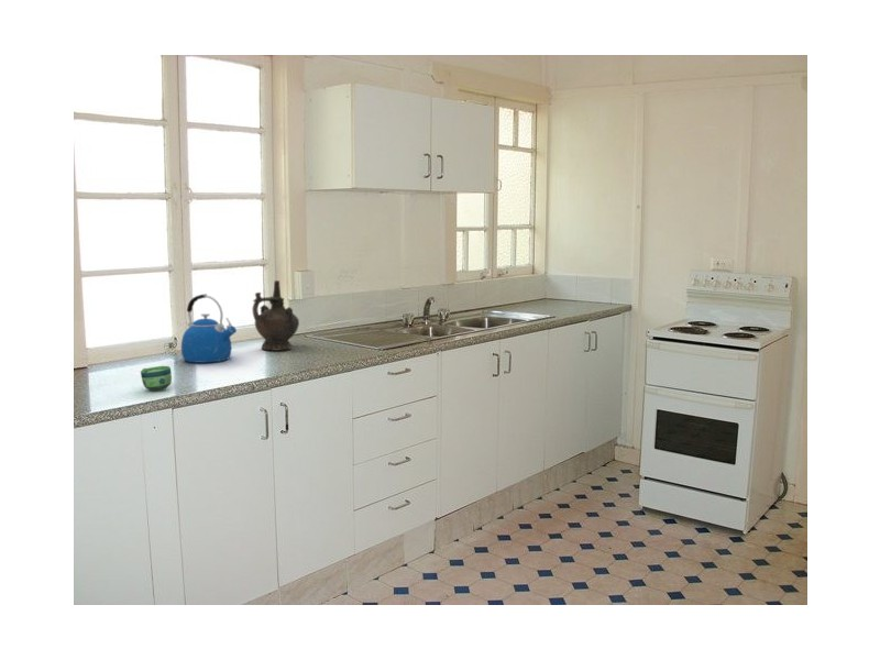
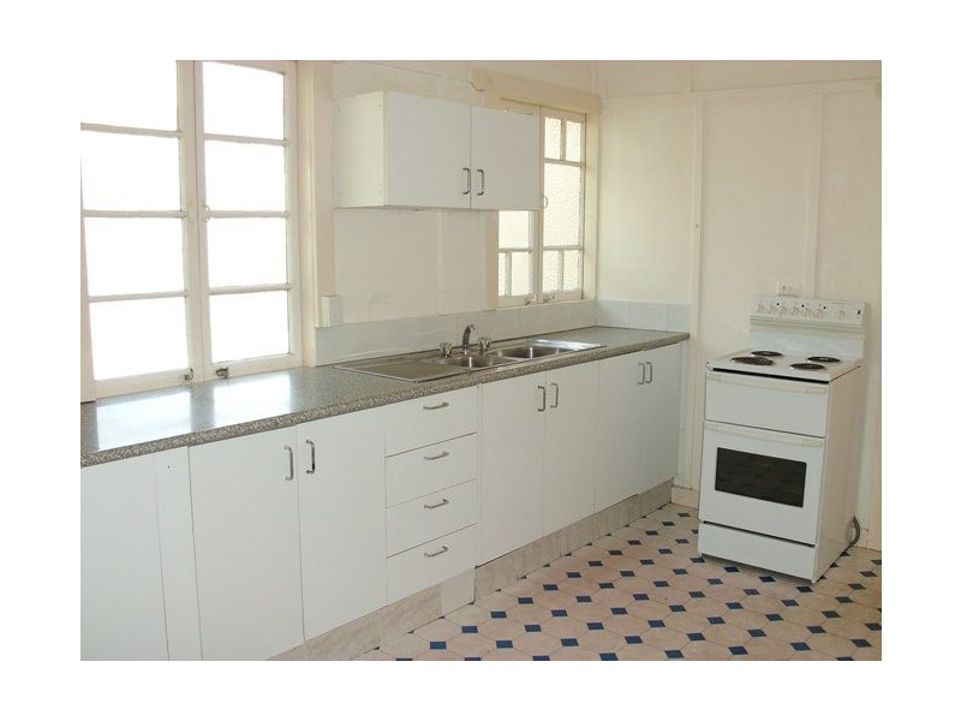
- cup [140,365,173,392]
- kettle [180,293,238,364]
- ceremonial vessel [251,279,300,351]
